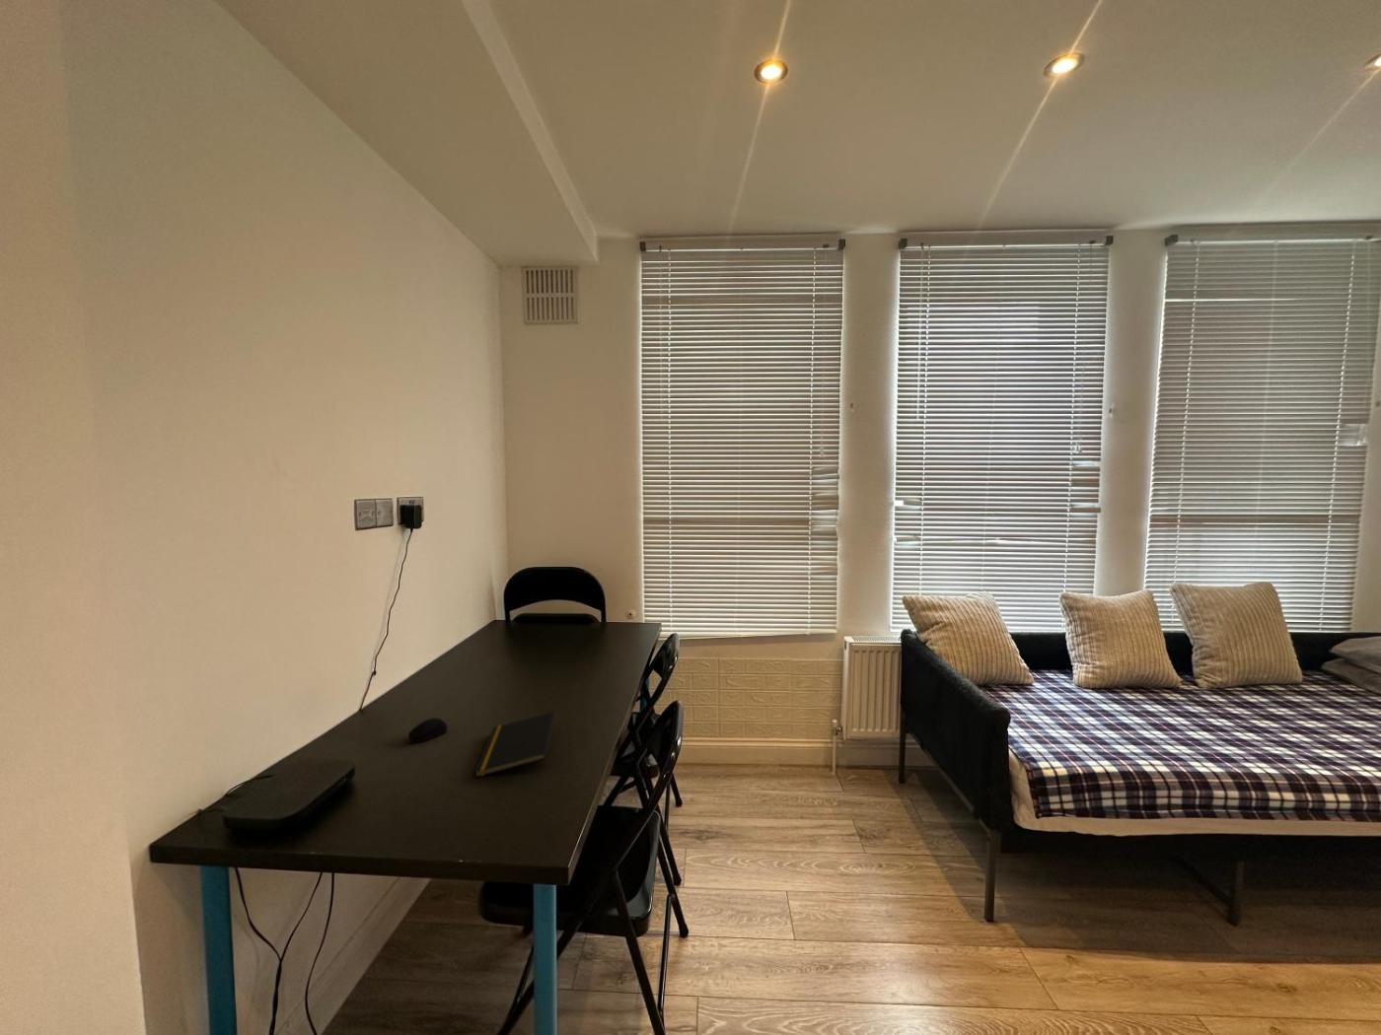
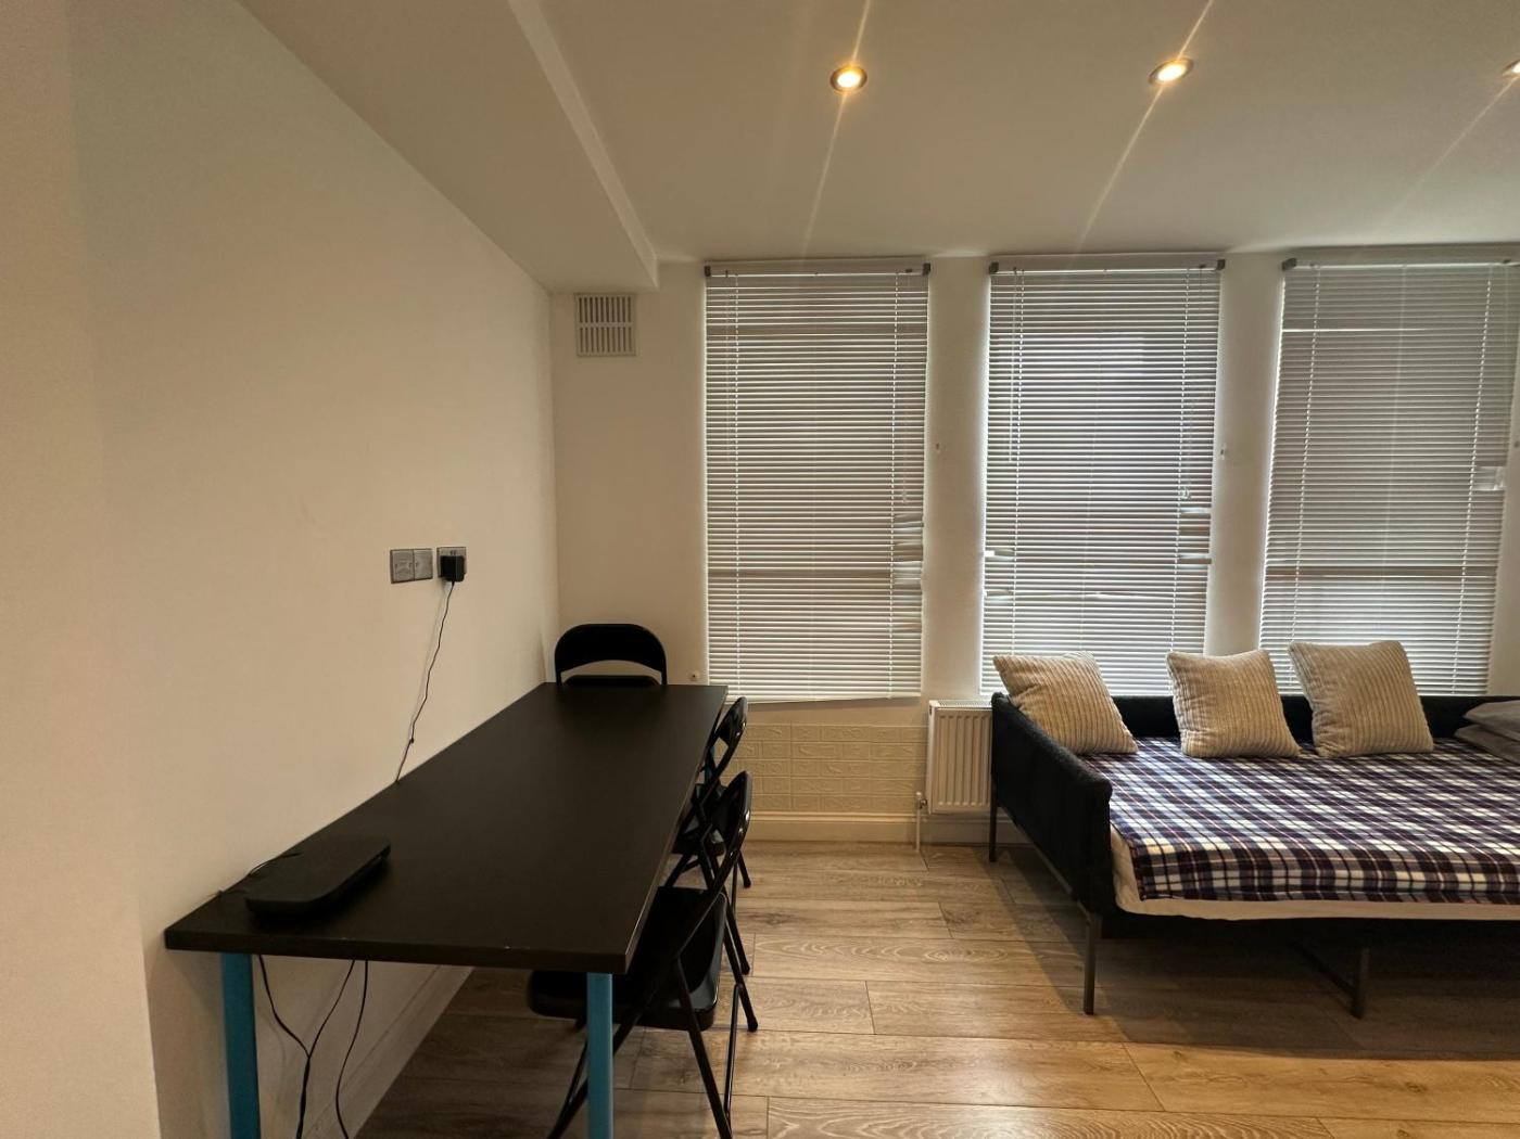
- notepad [473,711,556,778]
- computer mouse [408,716,449,744]
